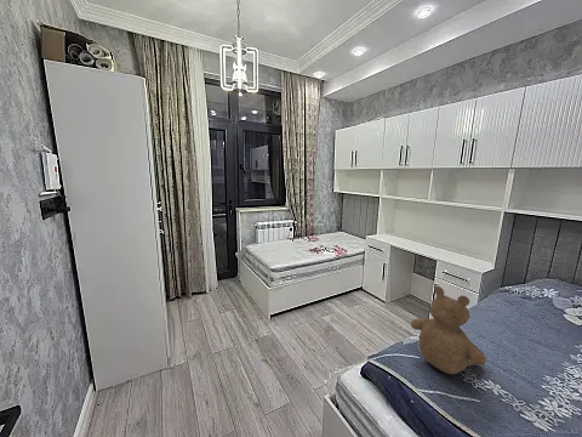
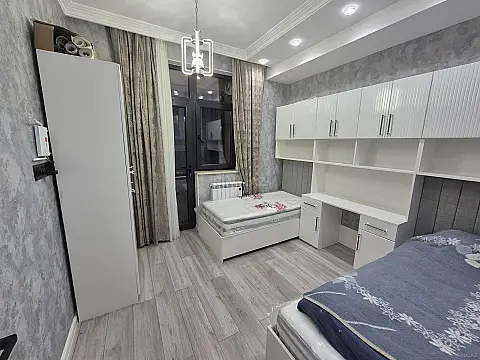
- teddy bear [410,285,487,375]
